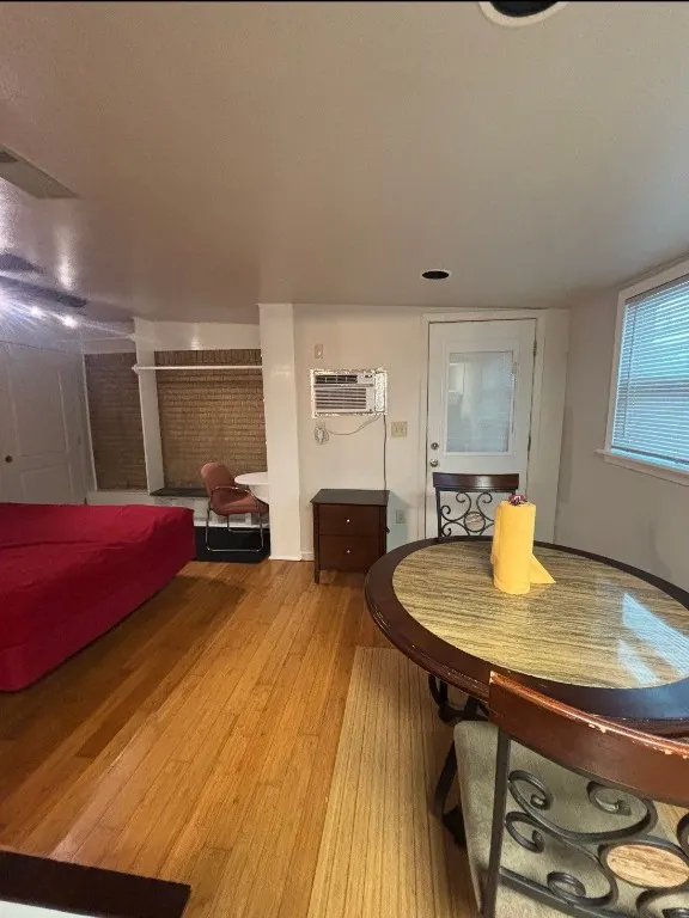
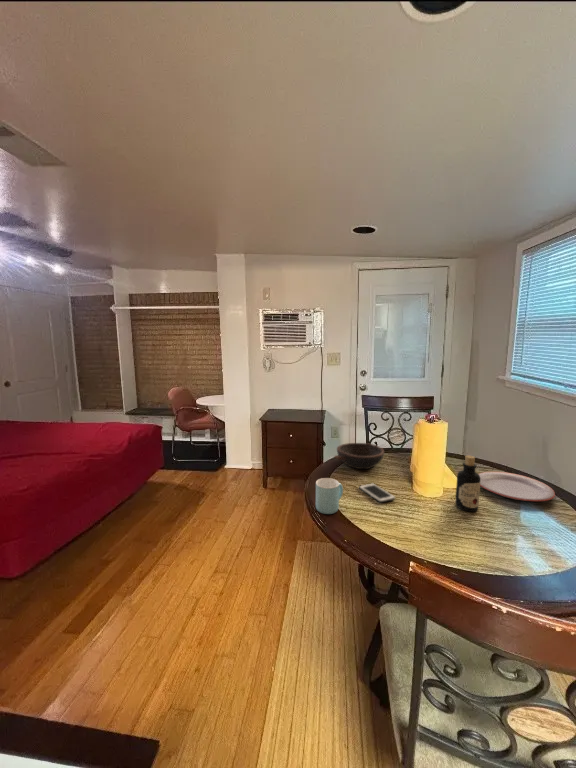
+ plate [478,471,556,502]
+ bottle [454,455,481,513]
+ mug [315,477,344,515]
+ bowl [333,442,385,470]
+ cell phone [358,482,396,504]
